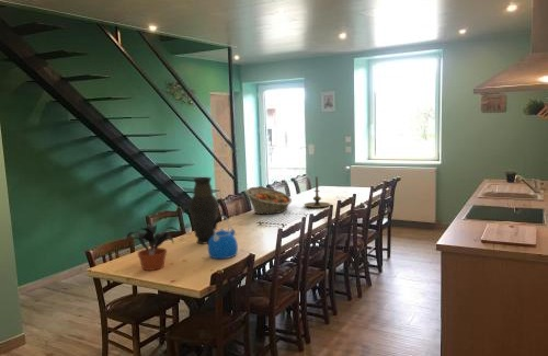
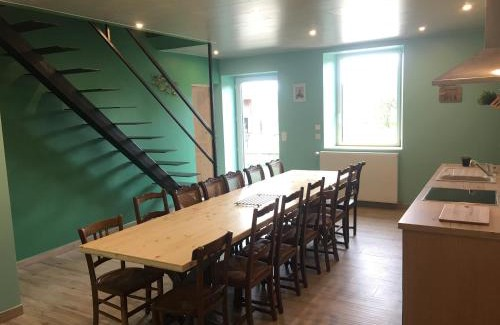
- kettle [207,215,239,260]
- vase [189,176,219,244]
- fruit basket [244,186,293,215]
- potted plant [125,223,183,272]
- candle holder [304,176,331,209]
